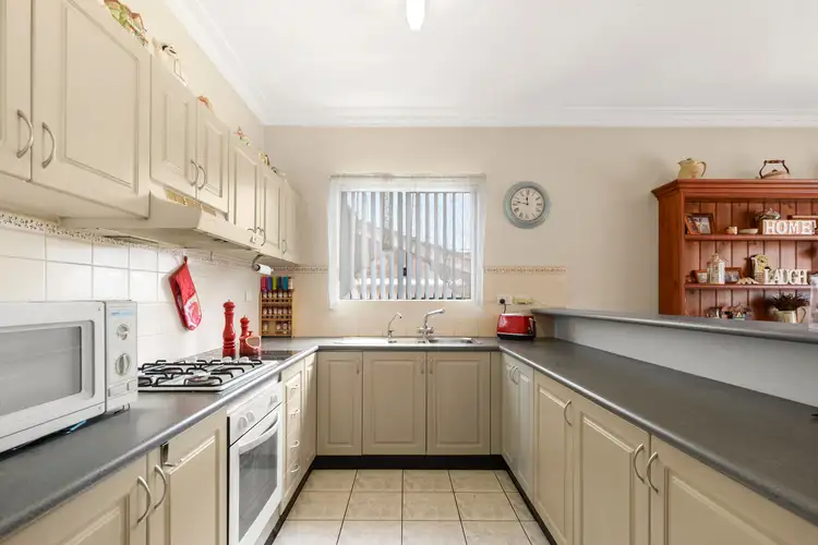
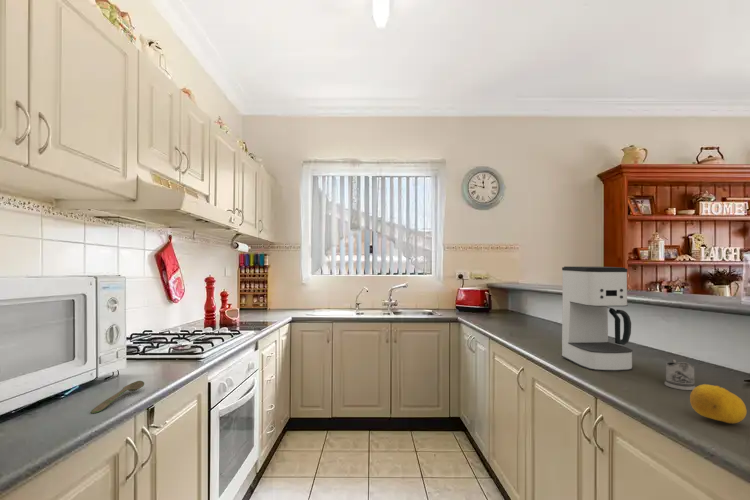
+ tea glass holder [664,359,696,391]
+ coffee maker [561,265,634,372]
+ spoon [90,380,145,414]
+ fruit [689,383,748,424]
